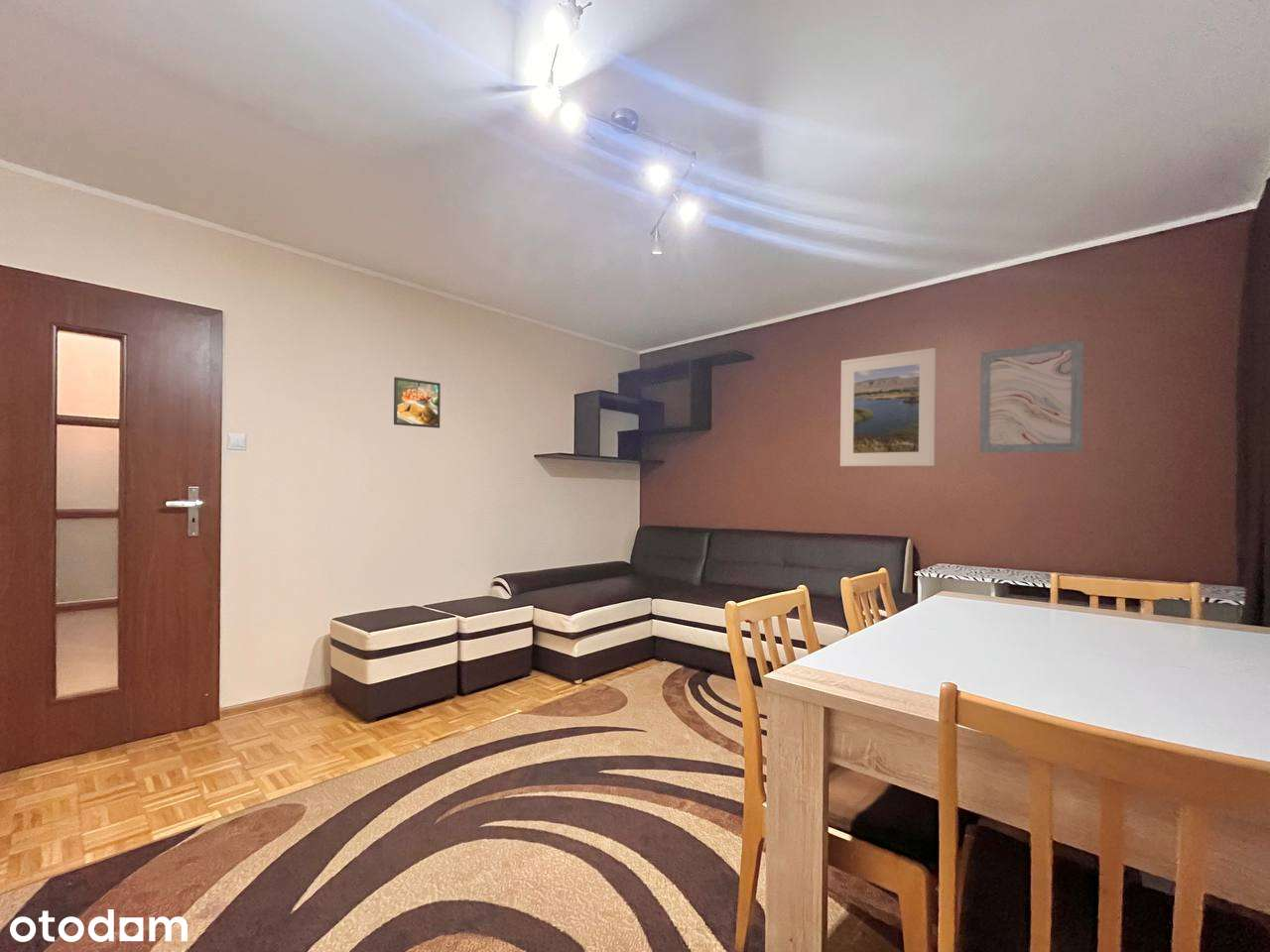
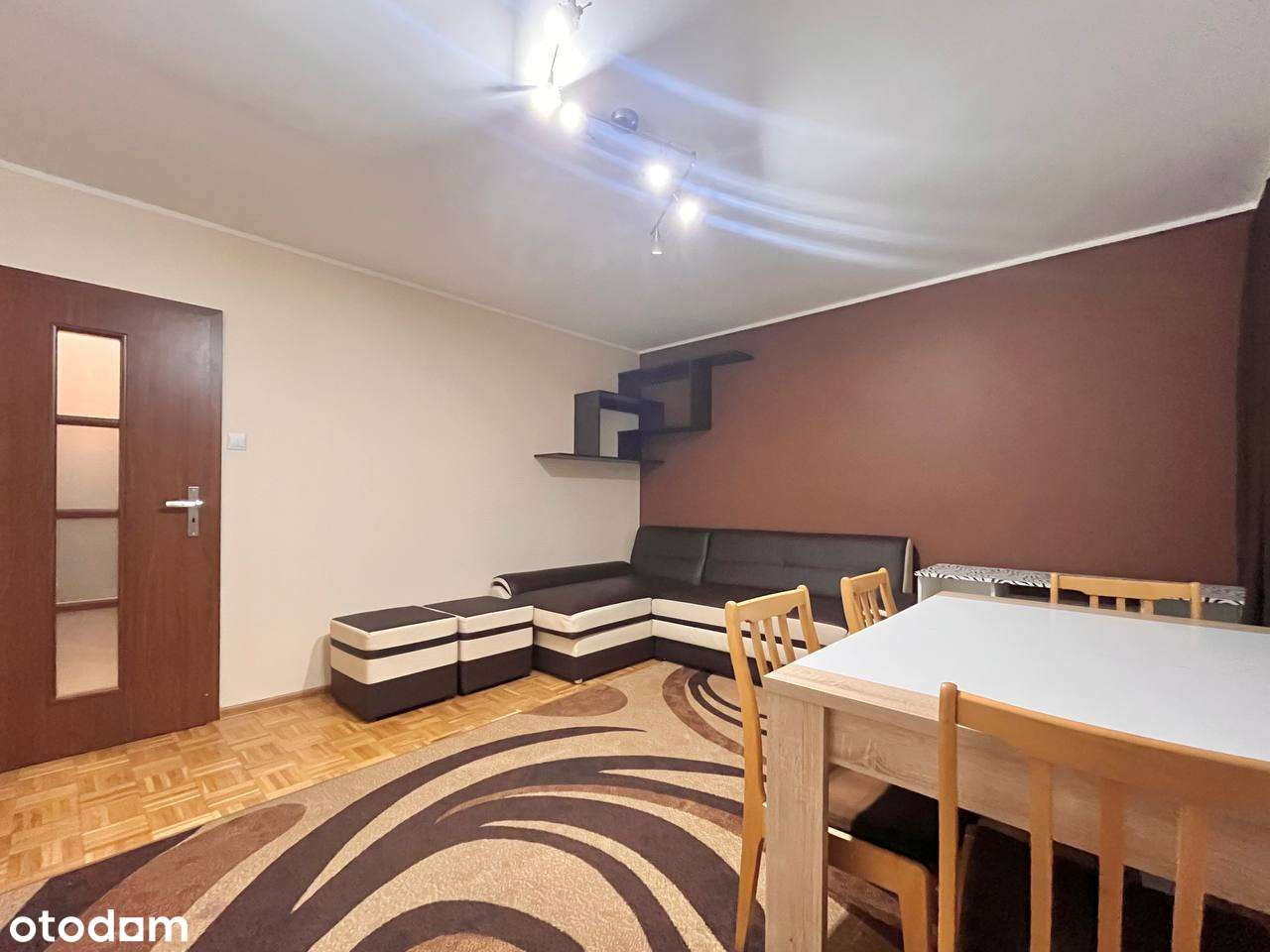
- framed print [393,376,442,429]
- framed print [839,347,937,467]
- wall art [979,339,1084,454]
